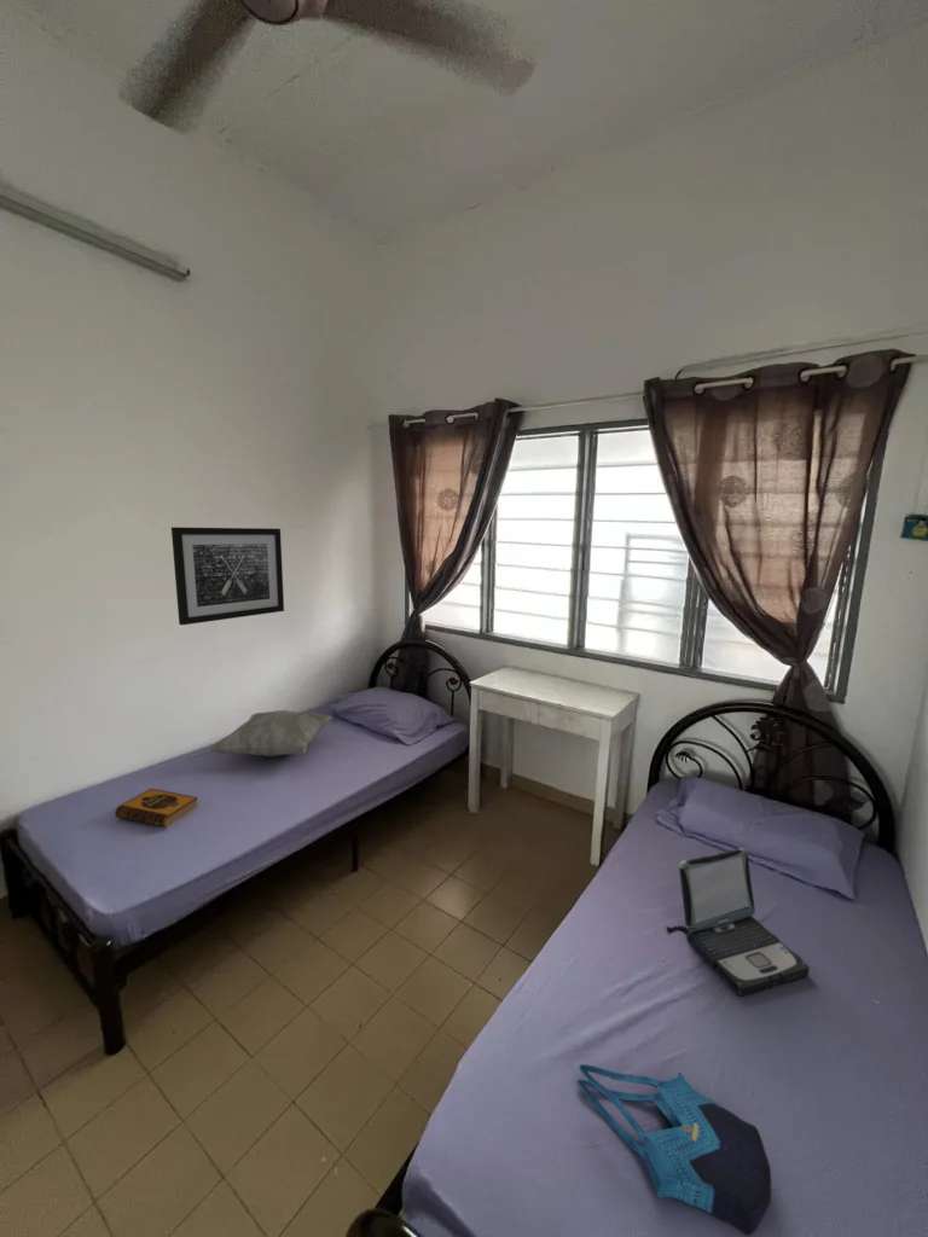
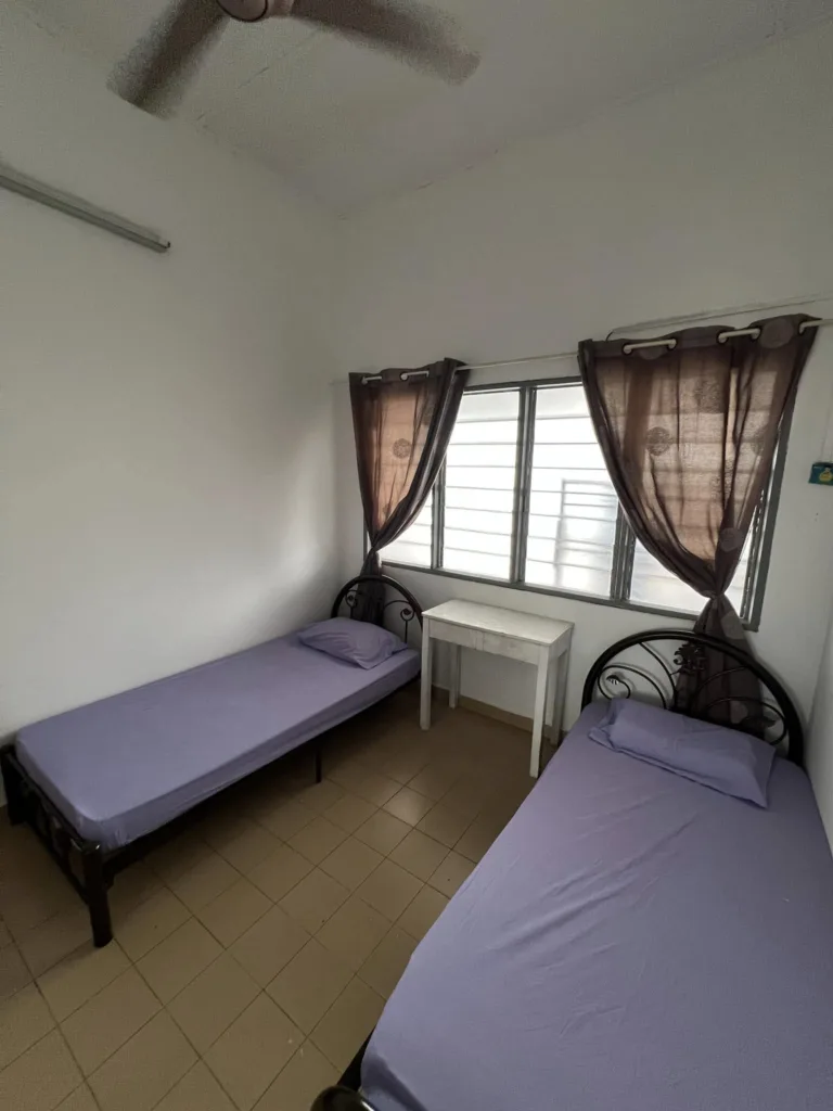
- wall art [170,525,285,626]
- decorative pillow [208,709,334,757]
- hardback book [114,788,199,830]
- tote bag [575,1063,772,1237]
- laptop [666,847,811,998]
